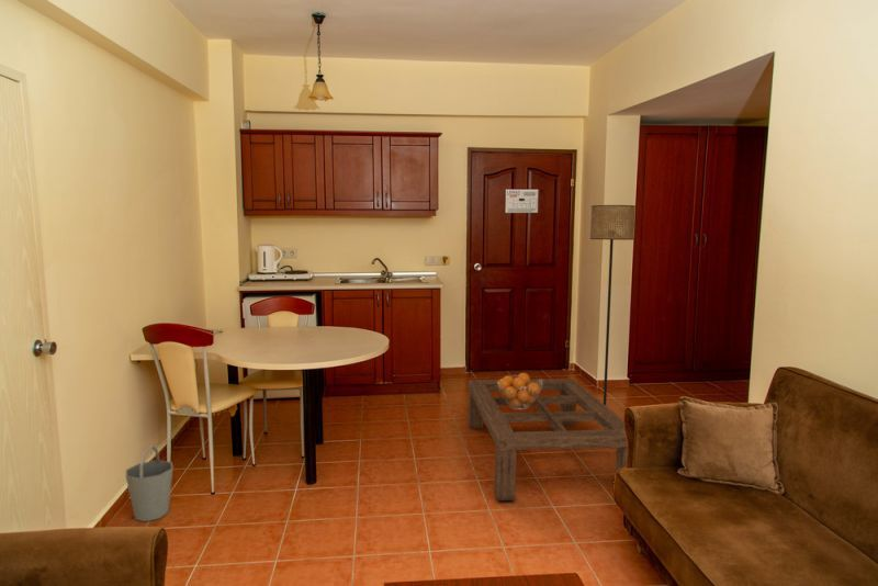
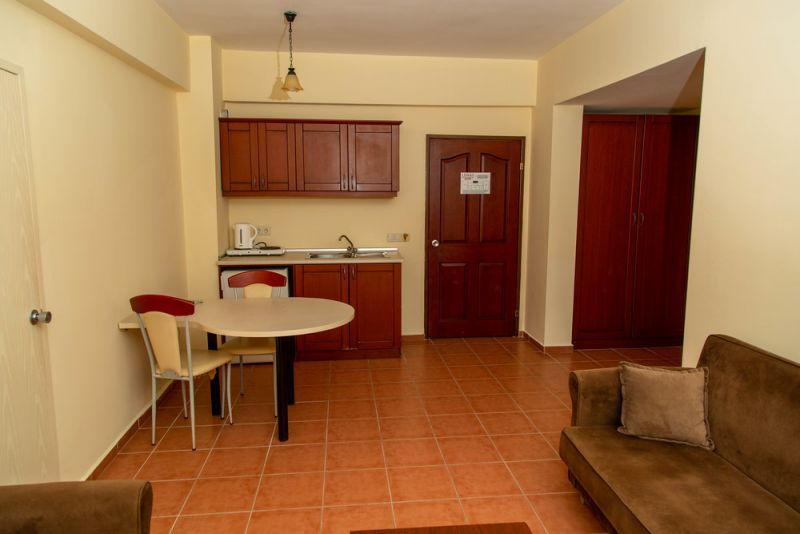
- floor lamp [589,204,637,416]
- fruit basket [497,372,542,410]
- coffee table [466,377,629,502]
- bucket [125,444,175,522]
